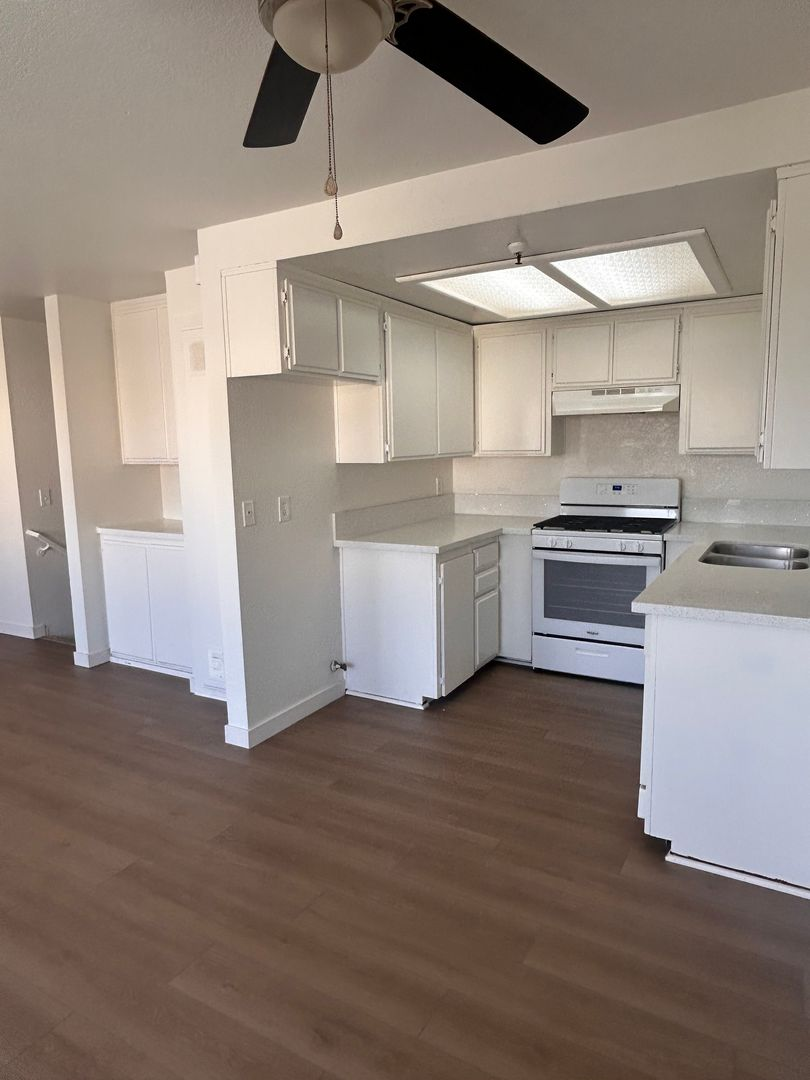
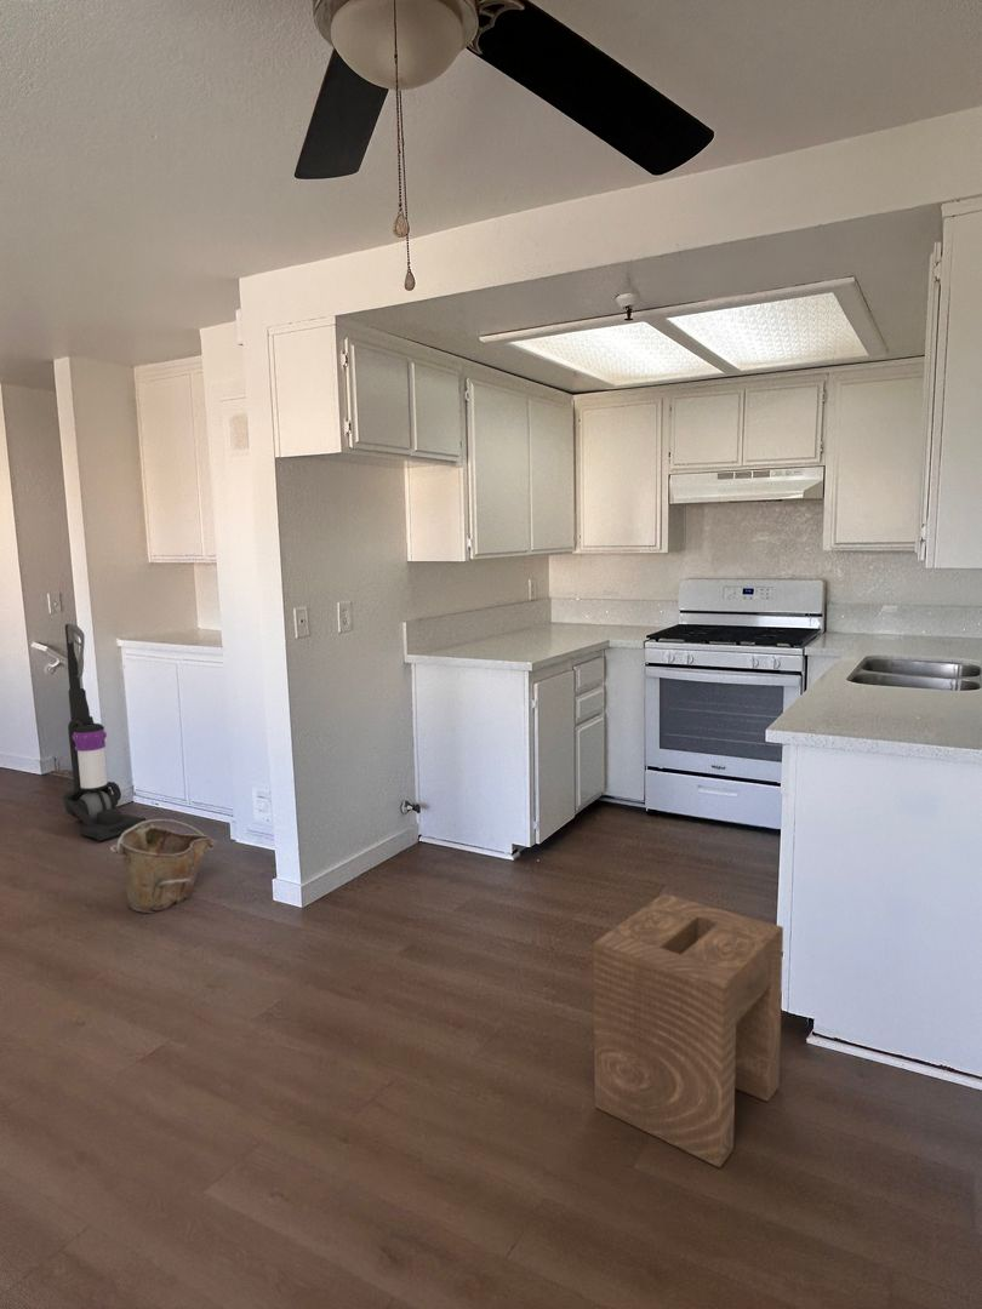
+ bucket [109,818,218,914]
+ stool [593,892,784,1168]
+ vacuum cleaner [62,623,147,842]
